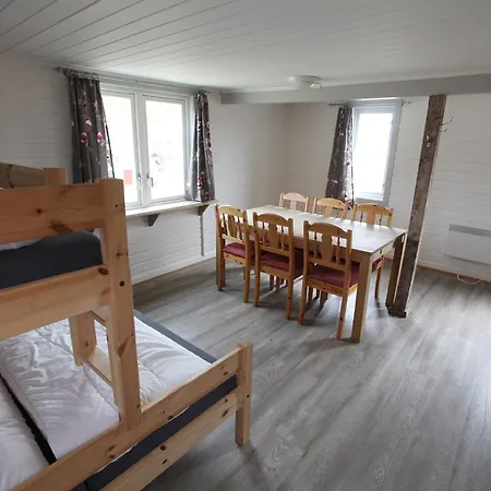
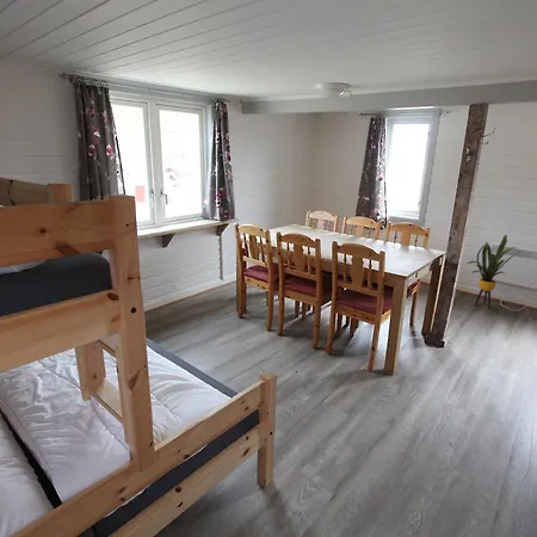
+ house plant [464,234,520,310]
